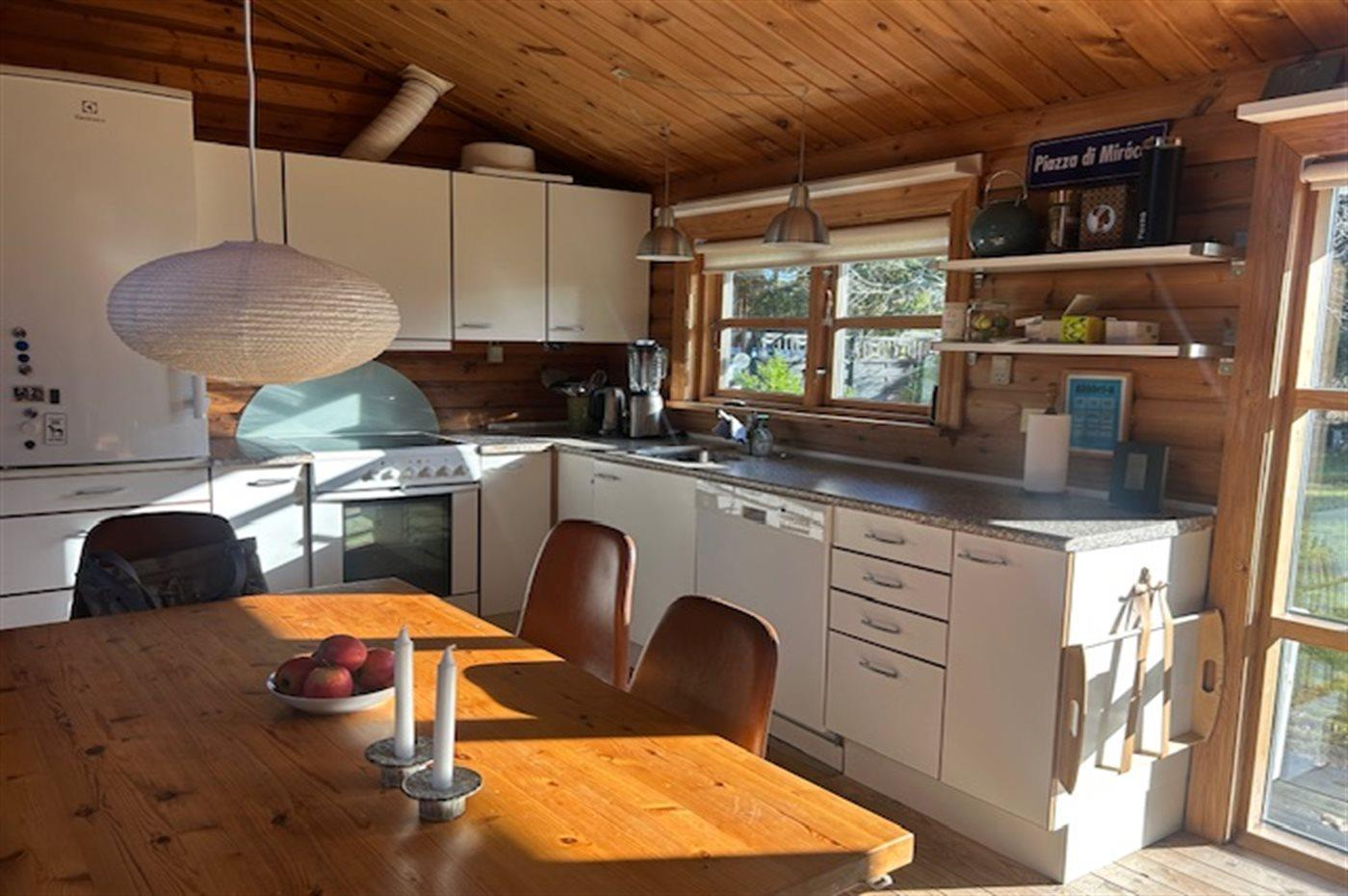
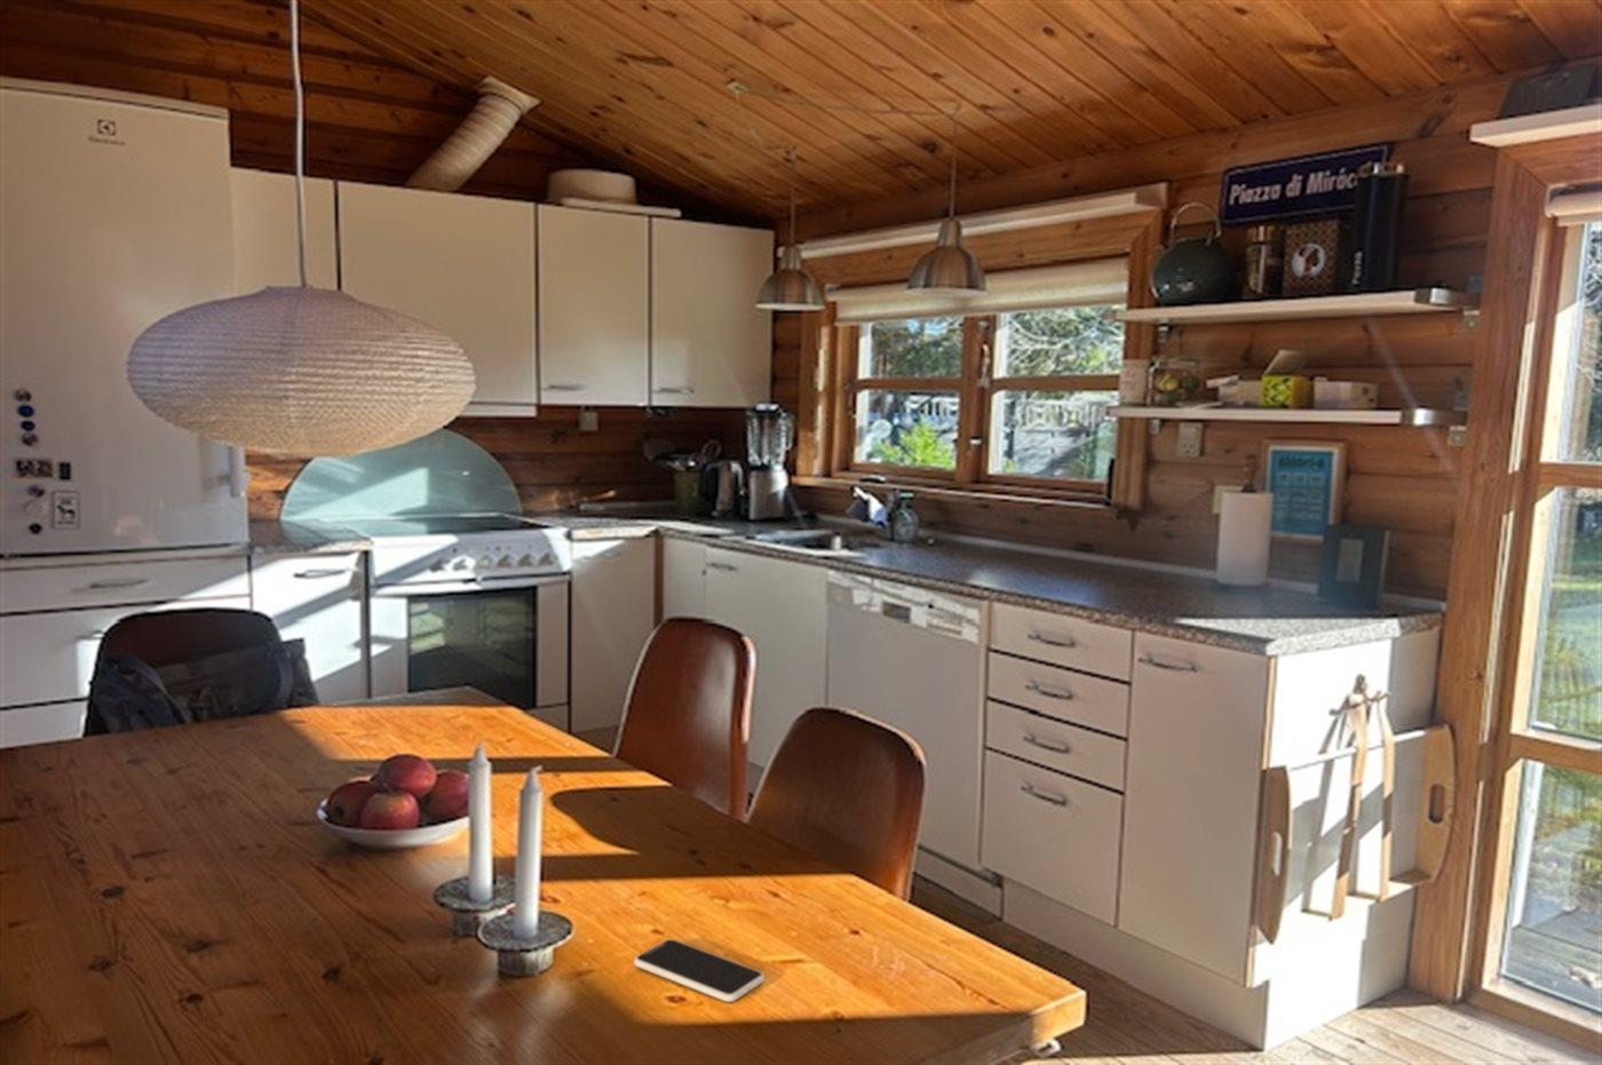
+ smartphone [632,938,765,1003]
